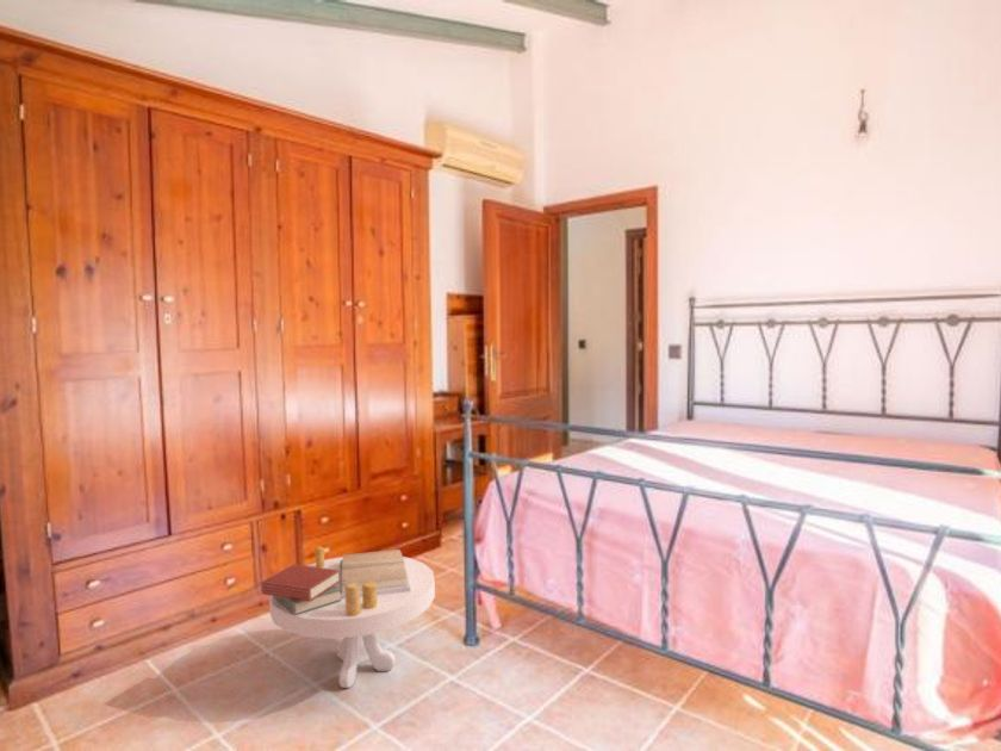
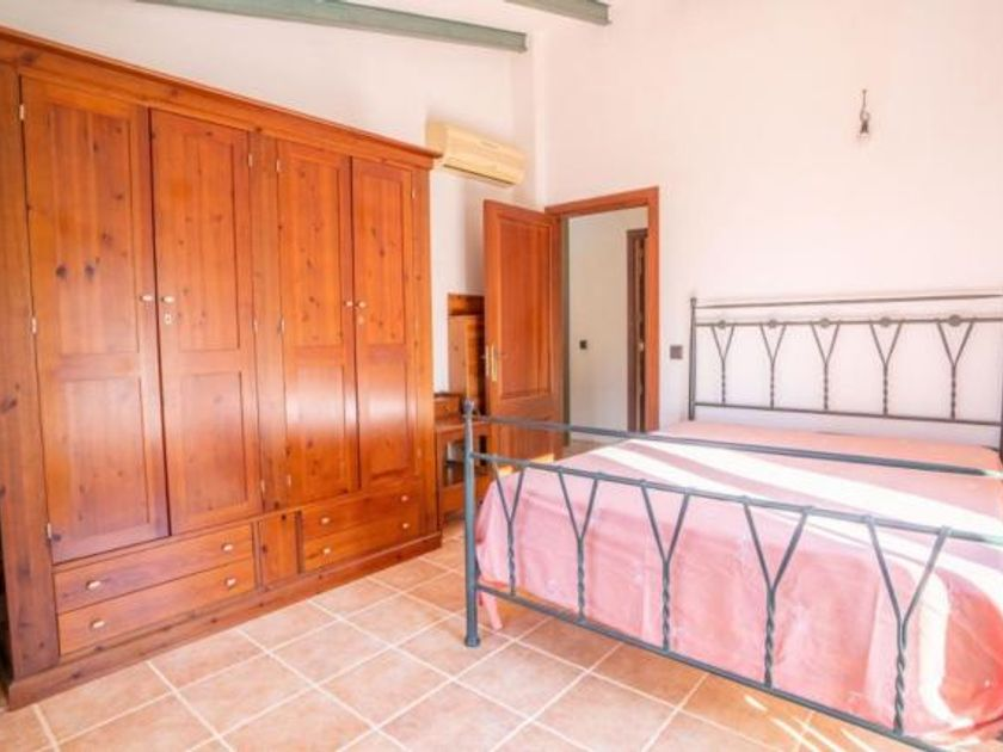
- side table [260,546,436,689]
